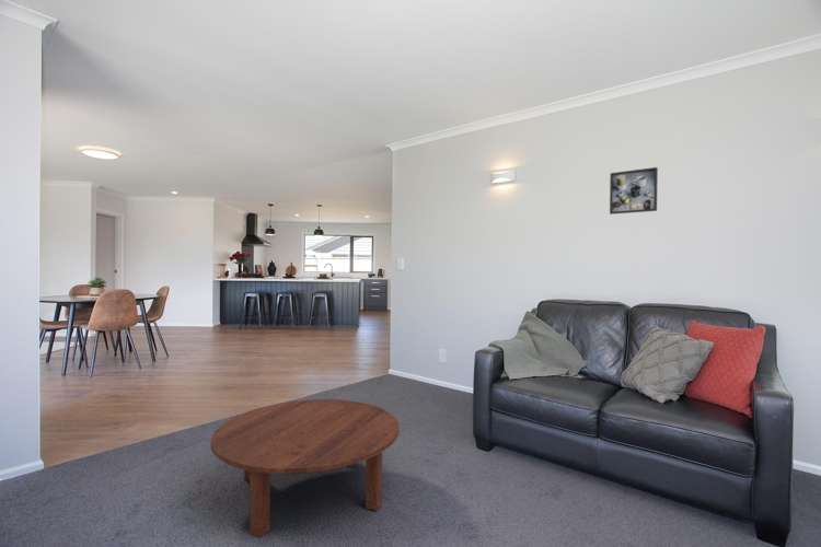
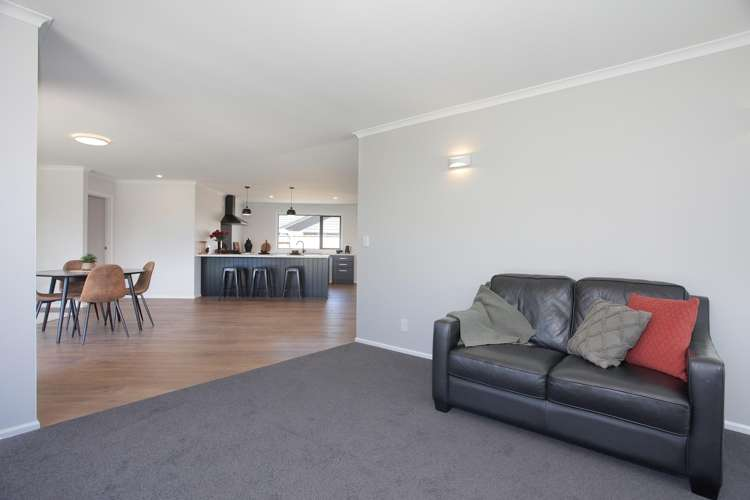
- coffee table [210,398,401,539]
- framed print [609,166,659,216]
